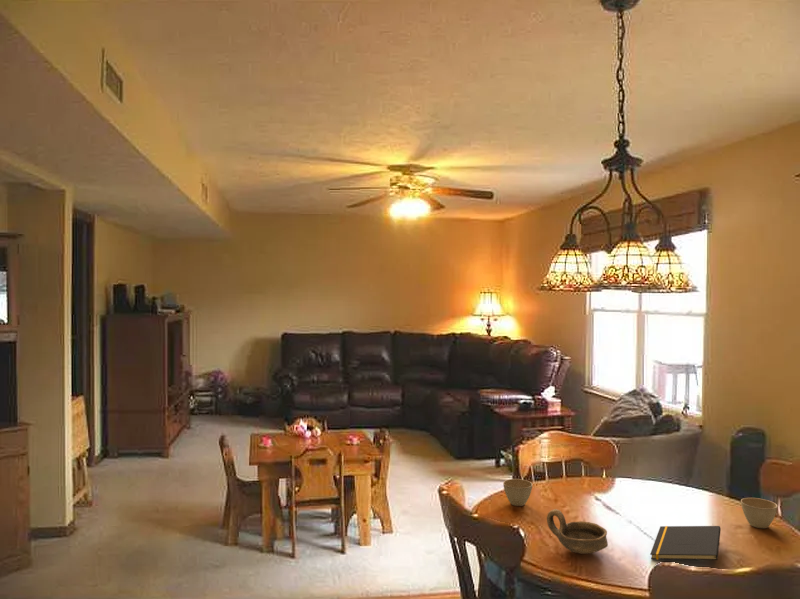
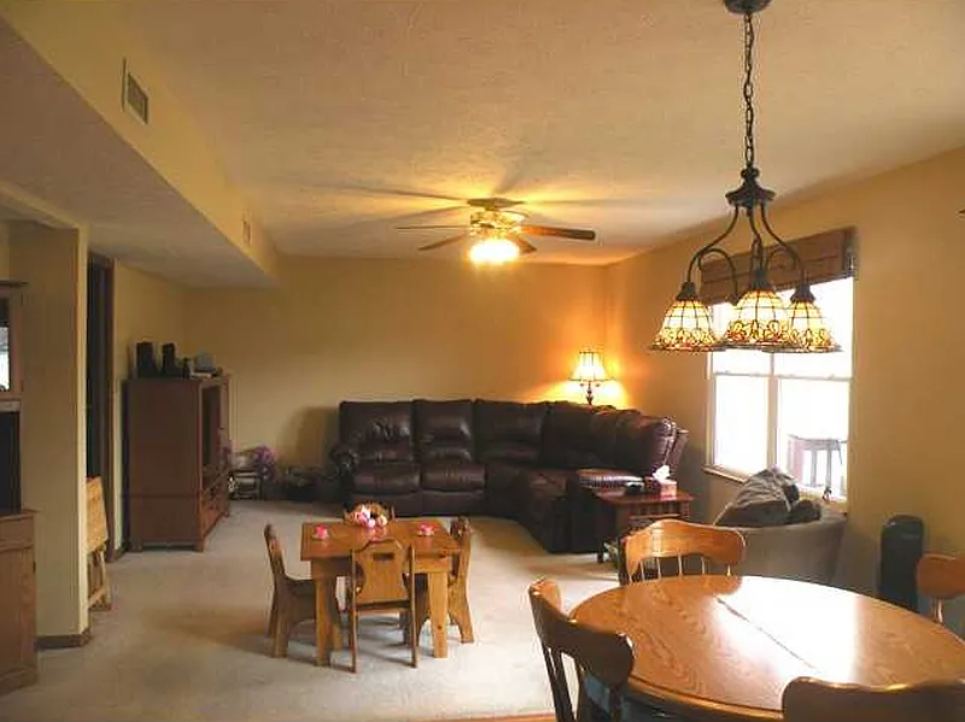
- flower pot [502,478,533,507]
- notepad [649,525,722,561]
- flower pot [740,497,778,529]
- bowl [546,508,609,555]
